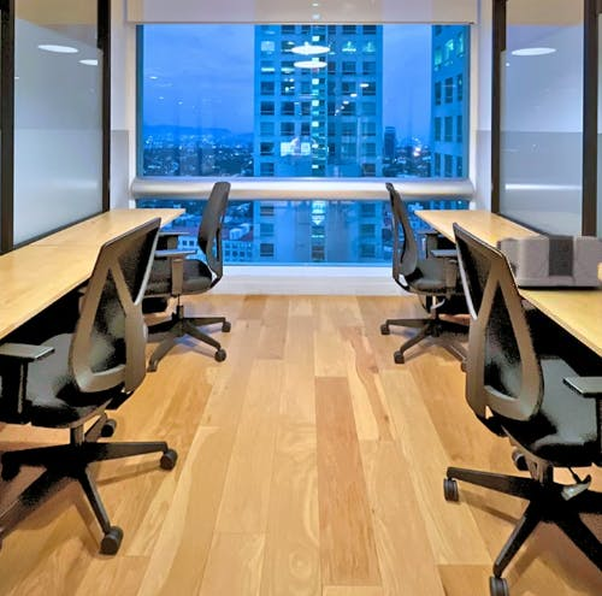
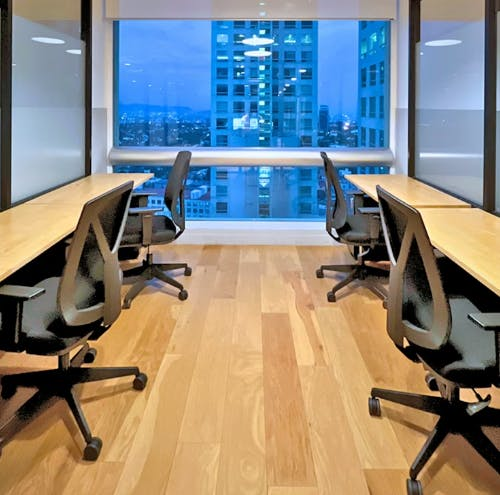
- speaker [495,234,602,287]
